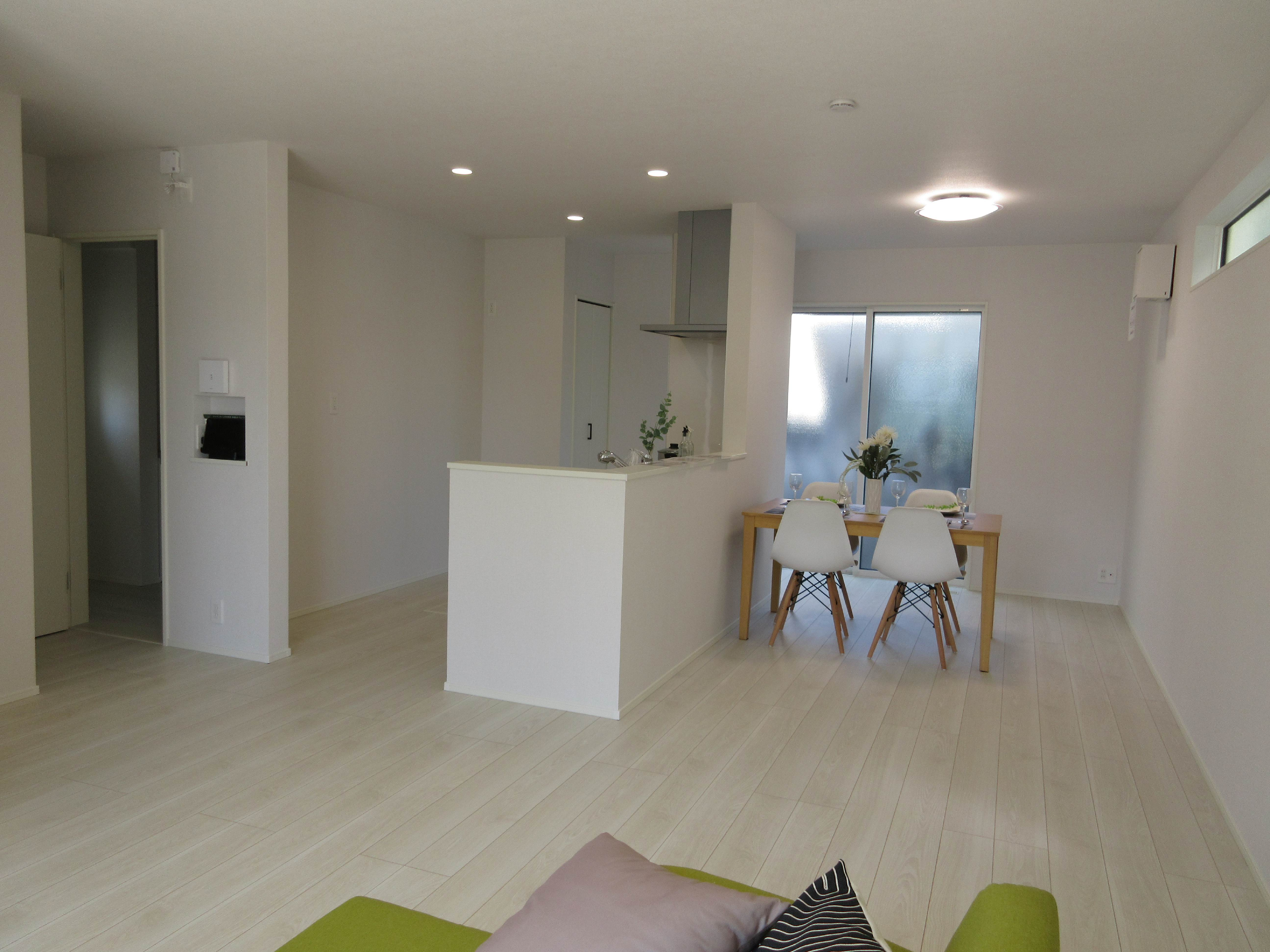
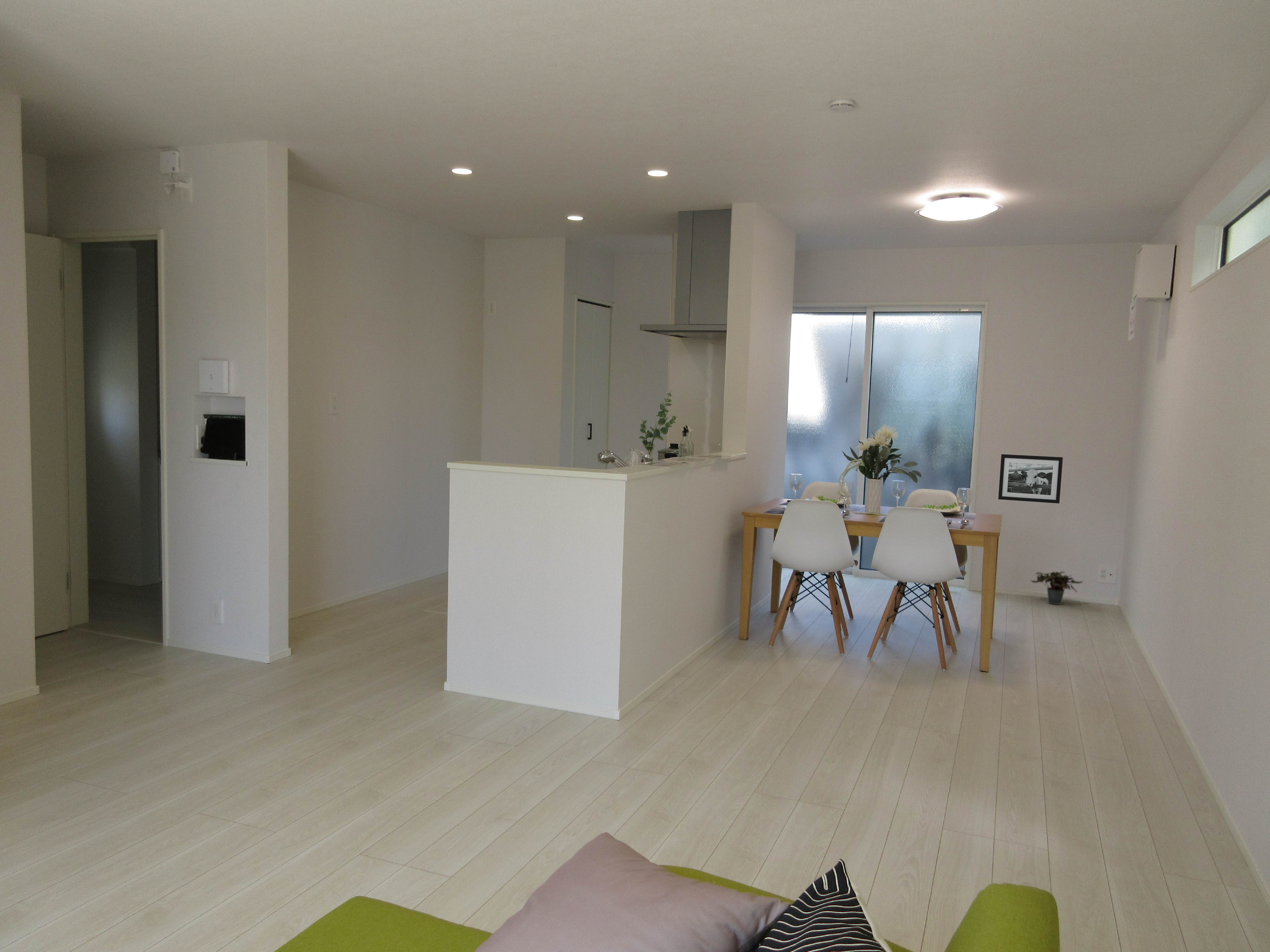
+ potted plant [1029,571,1084,605]
+ picture frame [998,454,1063,504]
